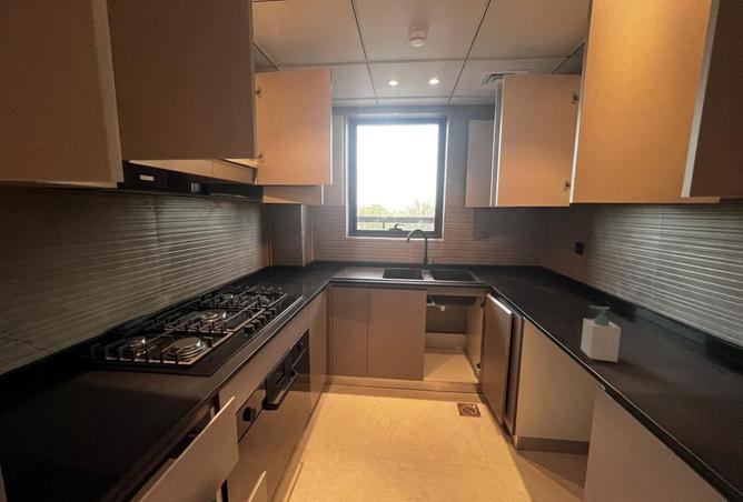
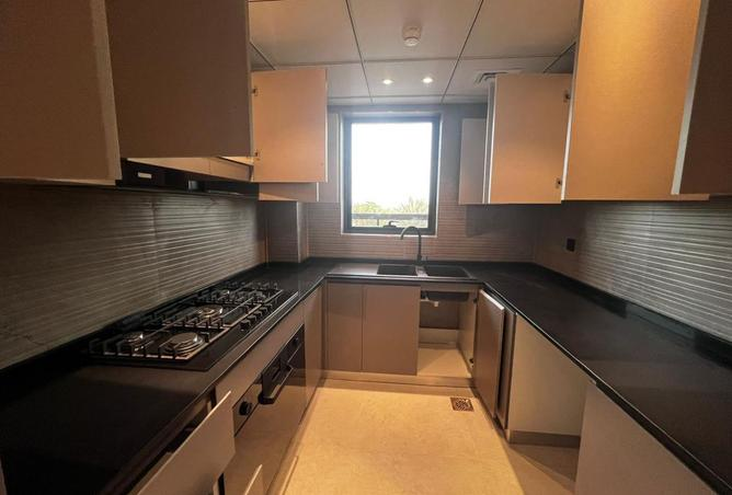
- soap bottle [579,305,622,363]
